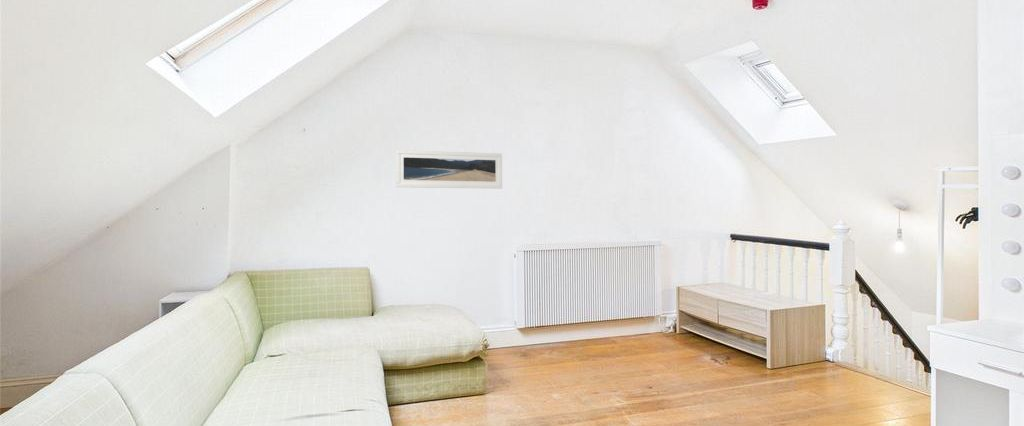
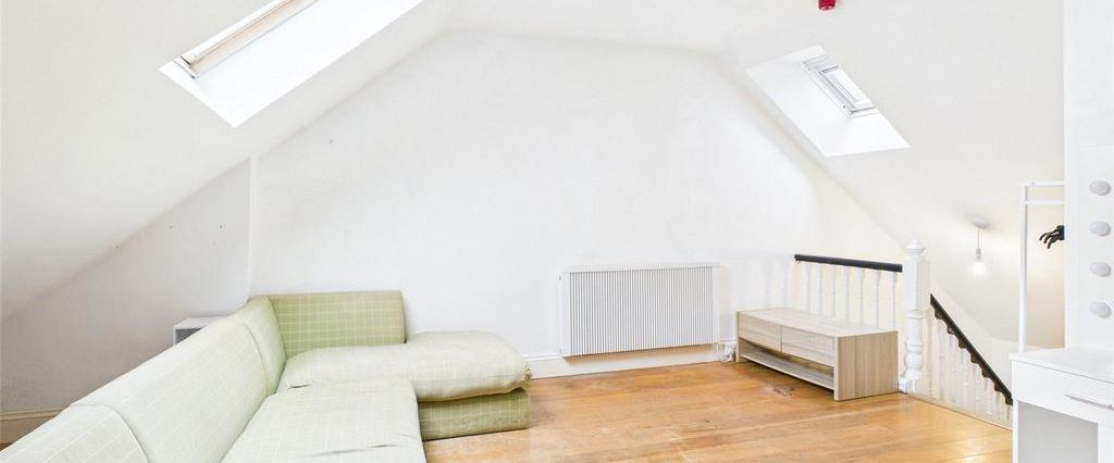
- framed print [395,149,503,190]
